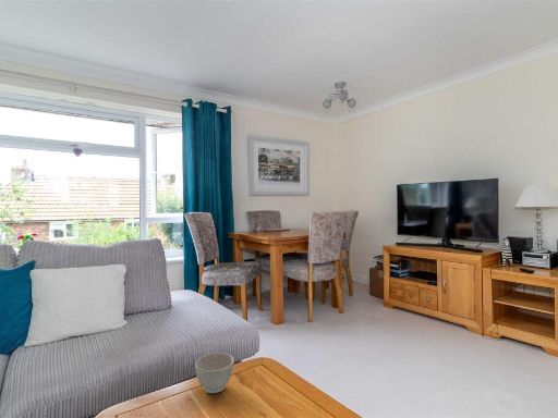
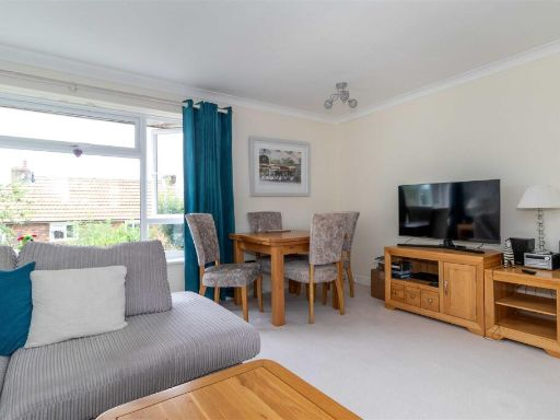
- bowl [195,352,235,394]
